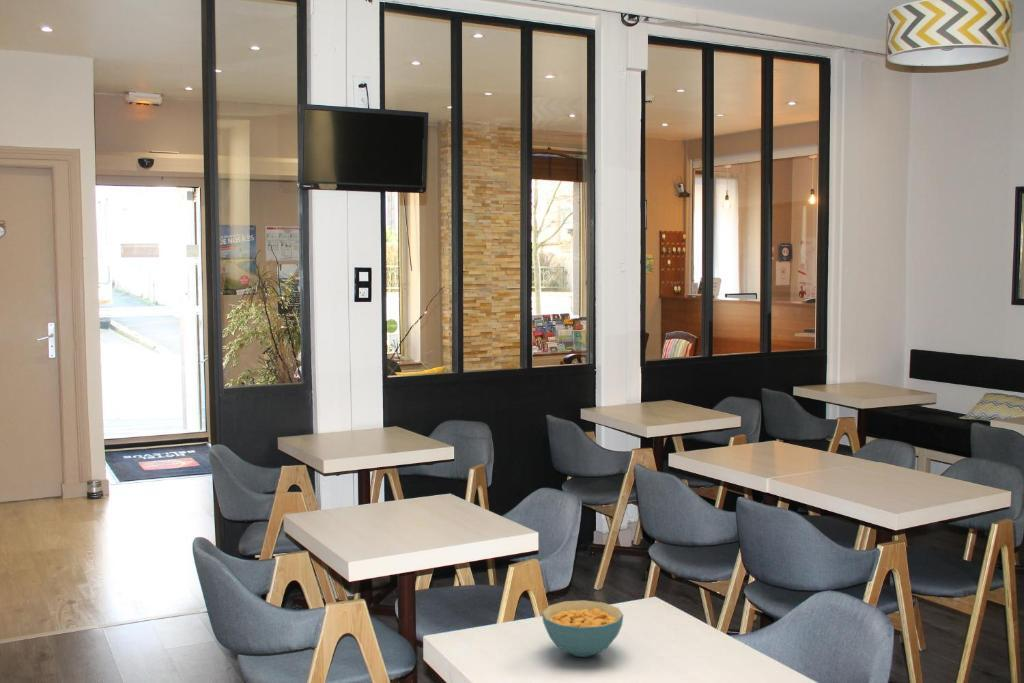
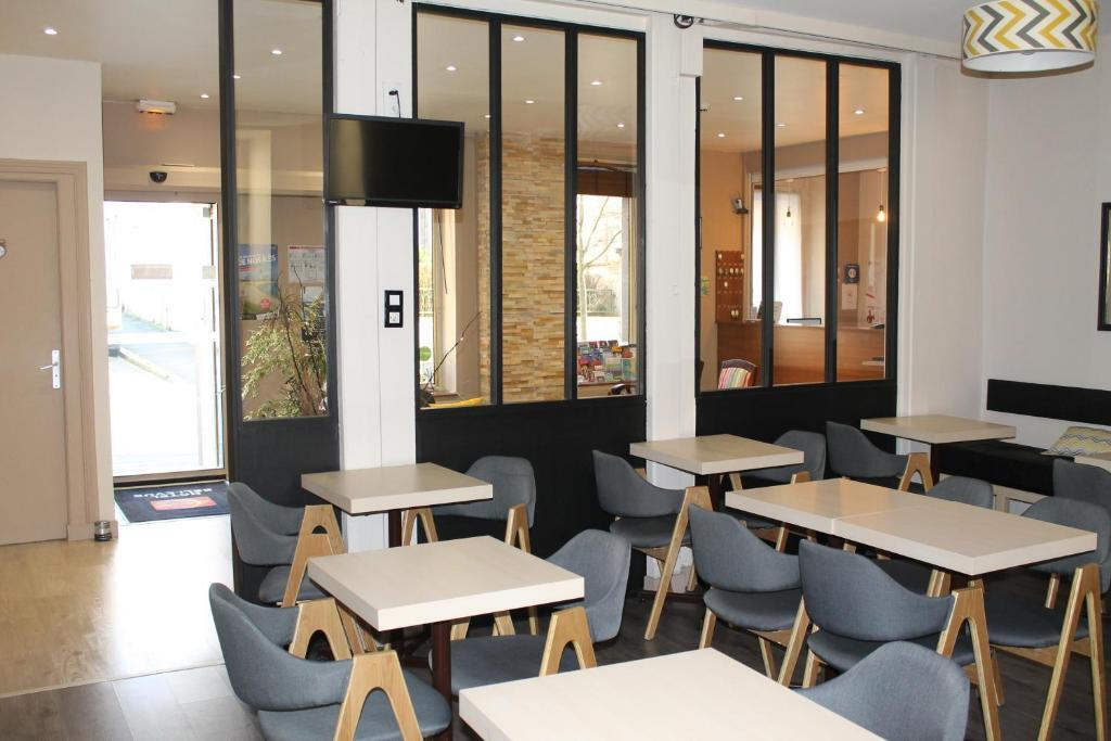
- cereal bowl [541,599,624,658]
